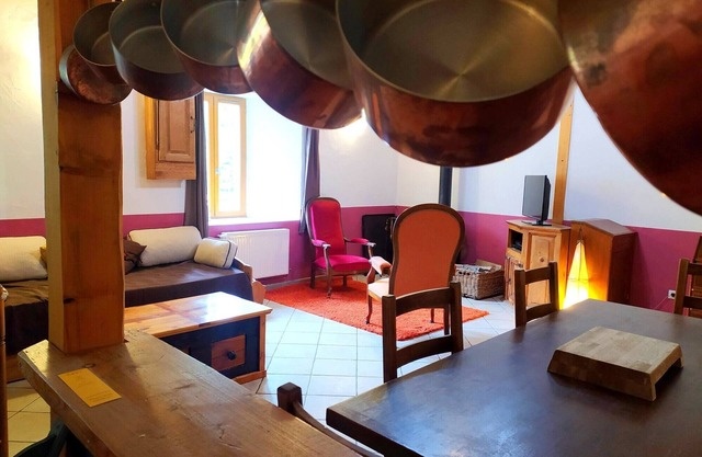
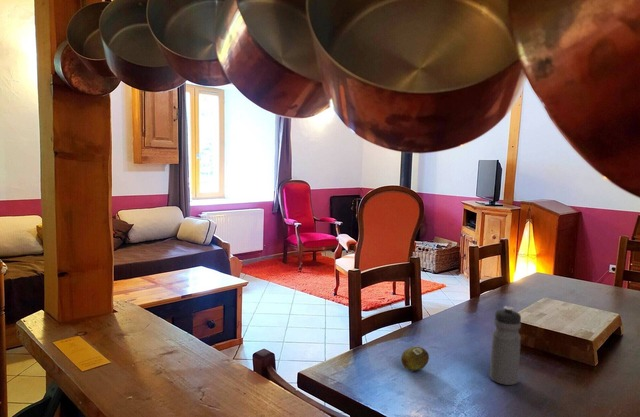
+ fruit [400,346,430,372]
+ water bottle [489,305,522,386]
